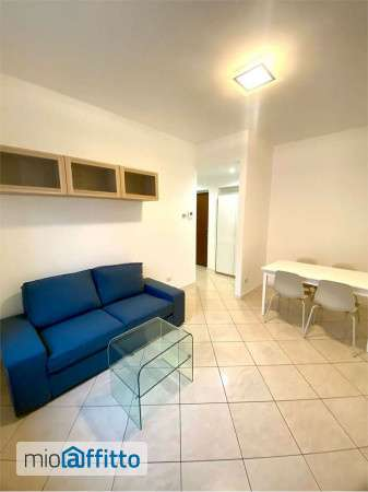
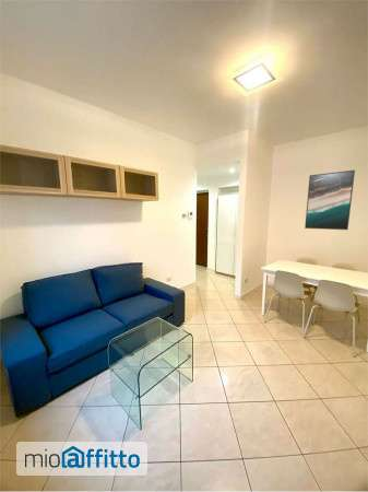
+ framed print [304,169,356,231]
